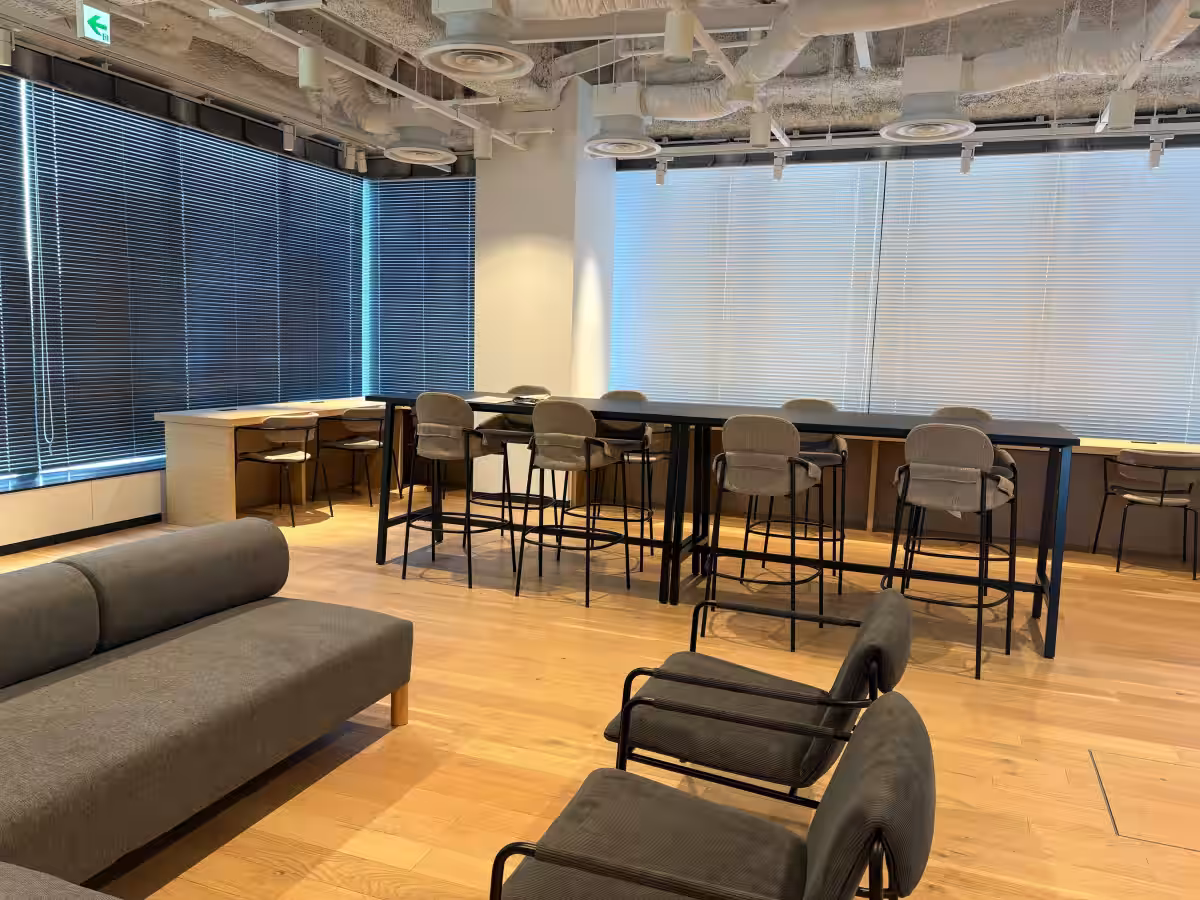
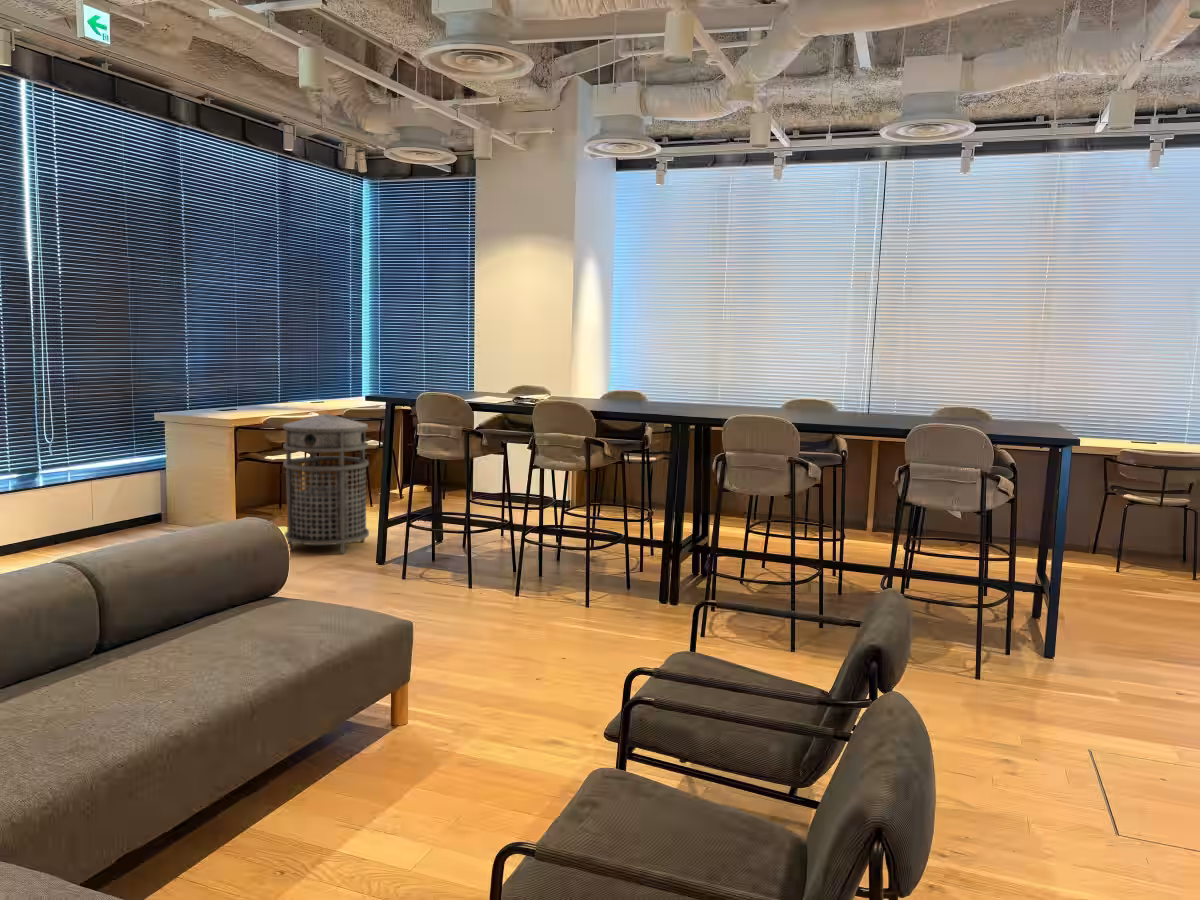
+ trash can [282,413,370,555]
